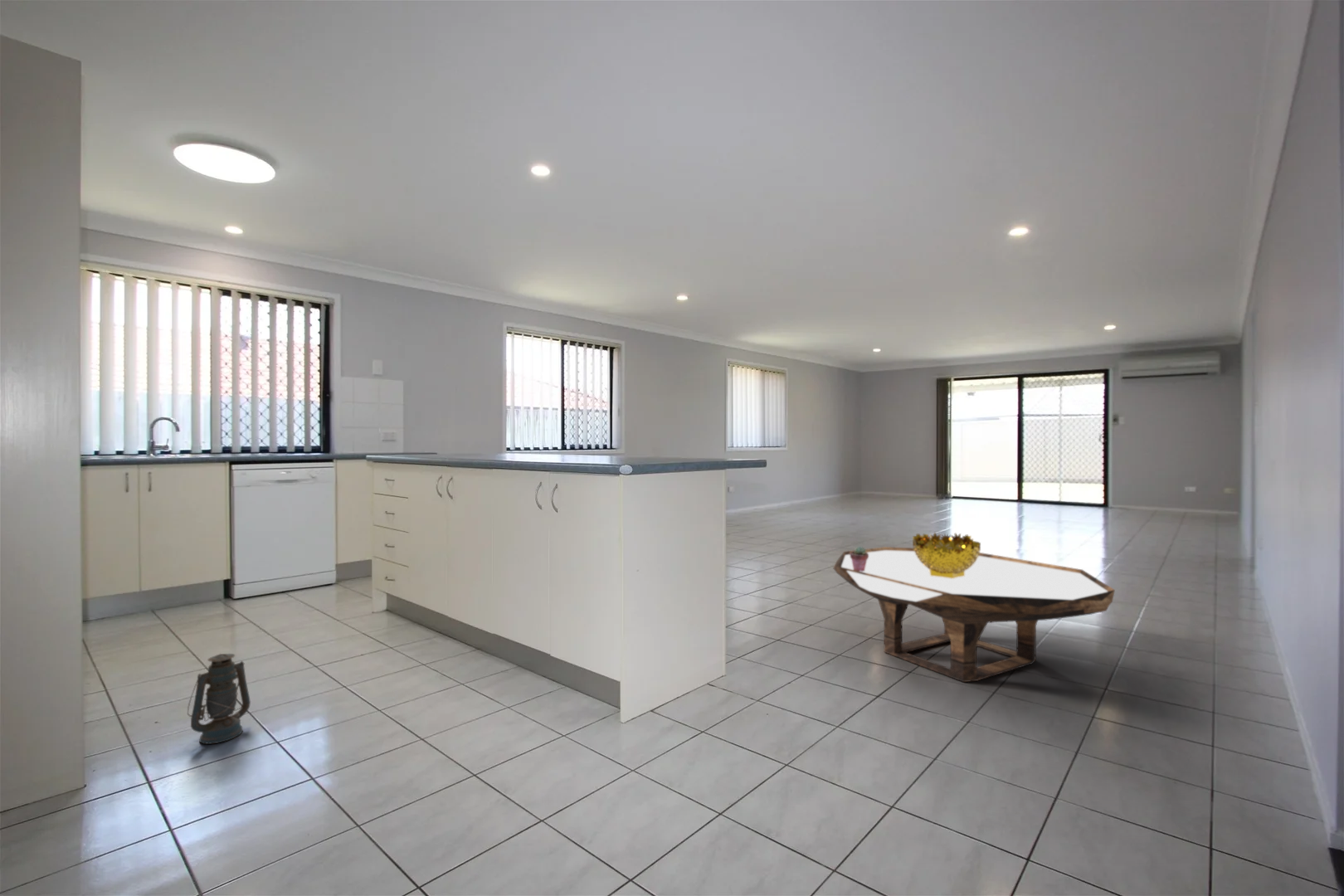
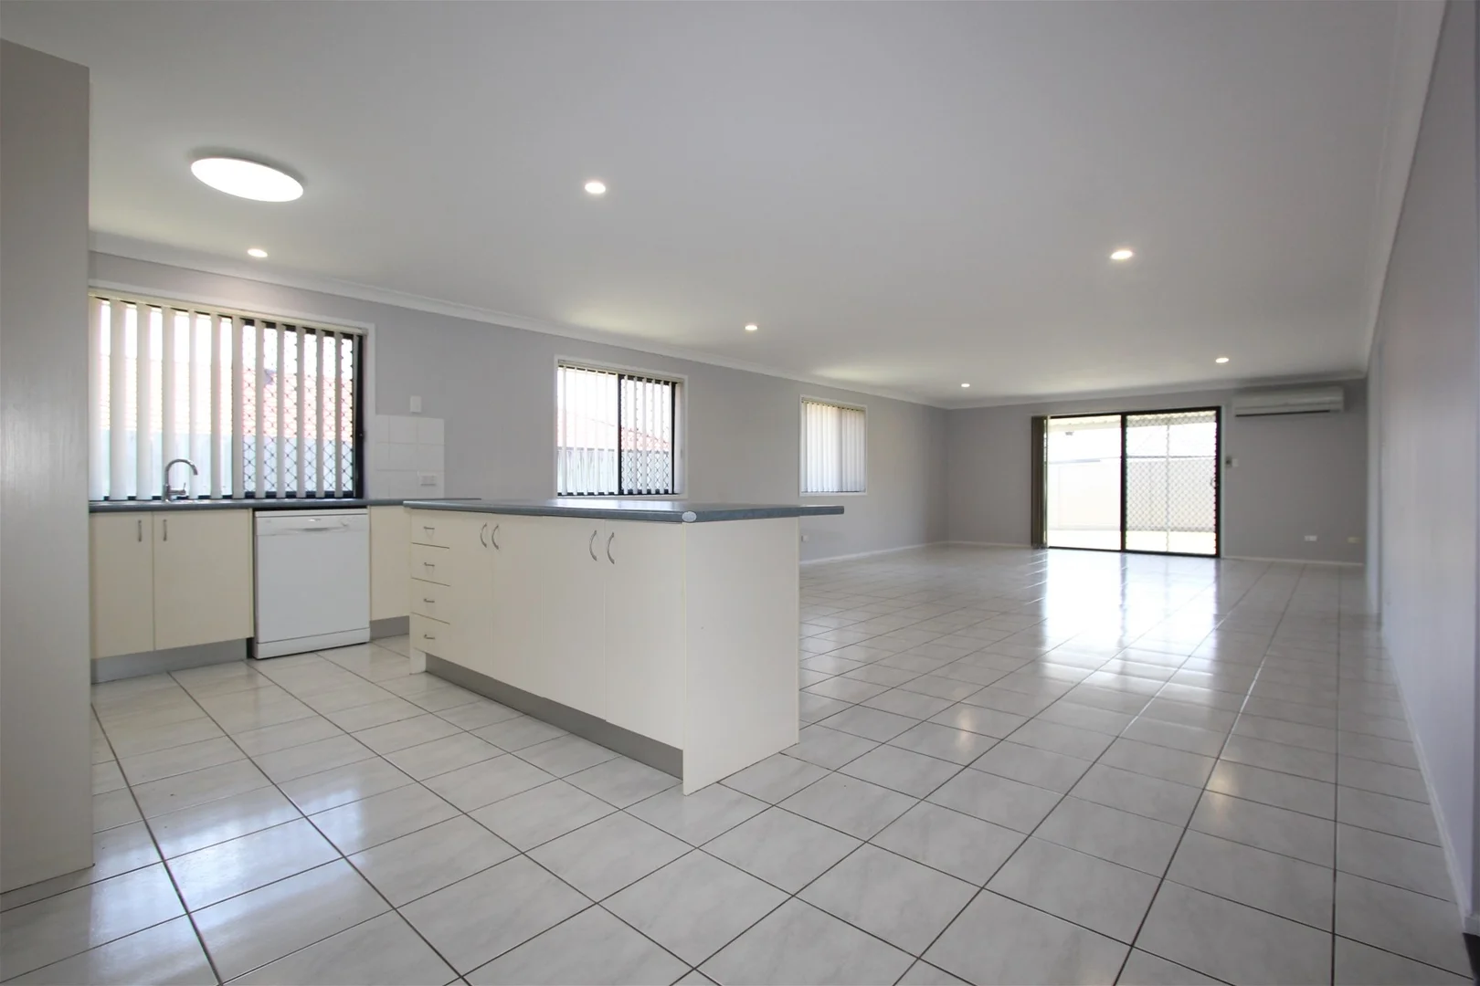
- potted succulent [850,546,869,572]
- coffee table [832,546,1116,683]
- decorative bowl [912,532,981,579]
- lantern [187,653,251,745]
